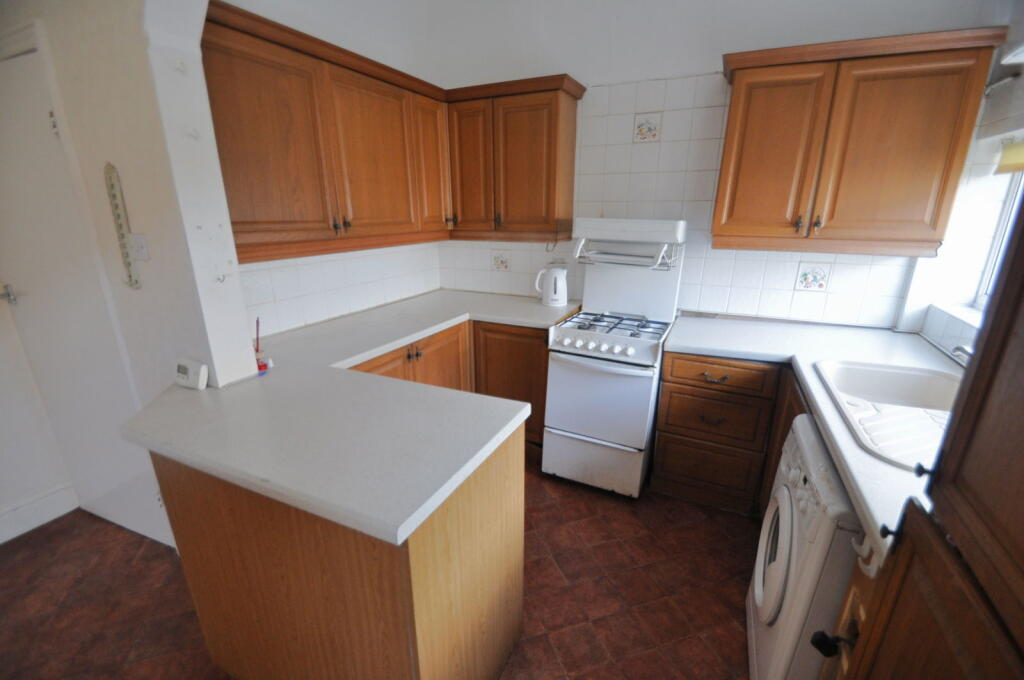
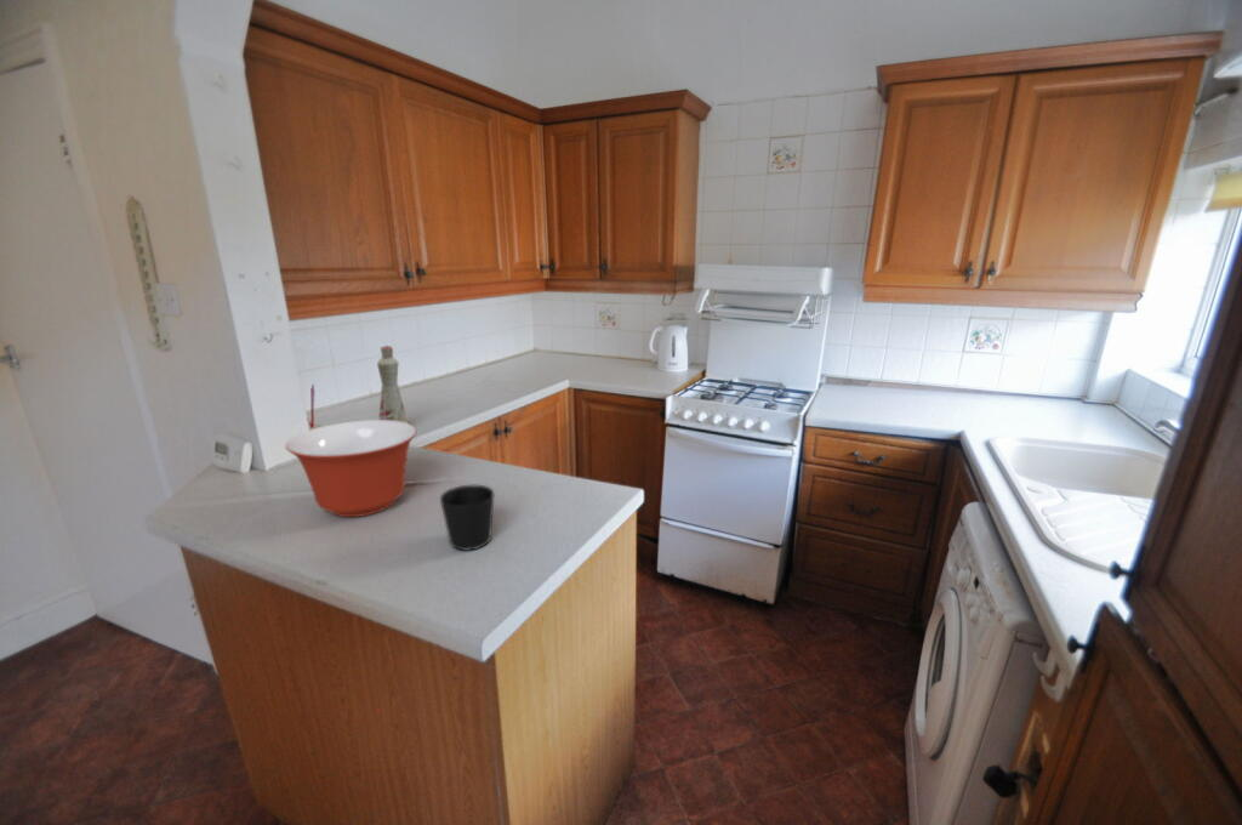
+ mixing bowl [285,419,418,518]
+ bottle [376,345,409,423]
+ cup [439,484,495,552]
